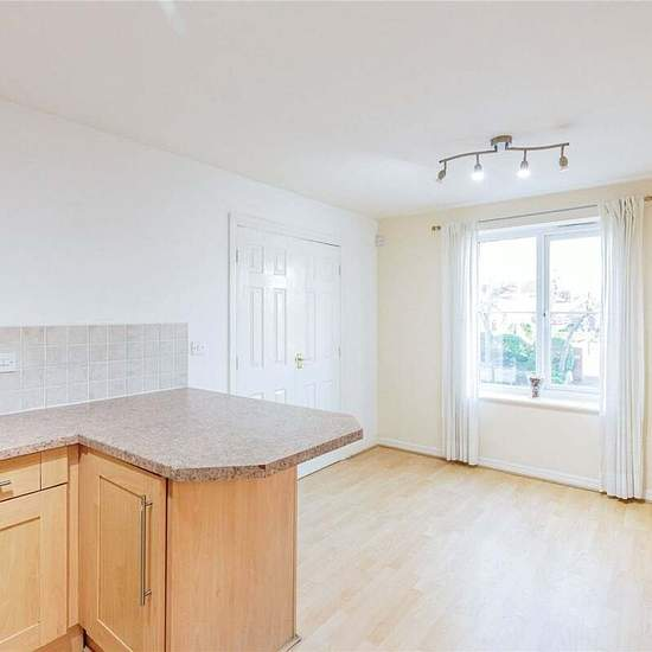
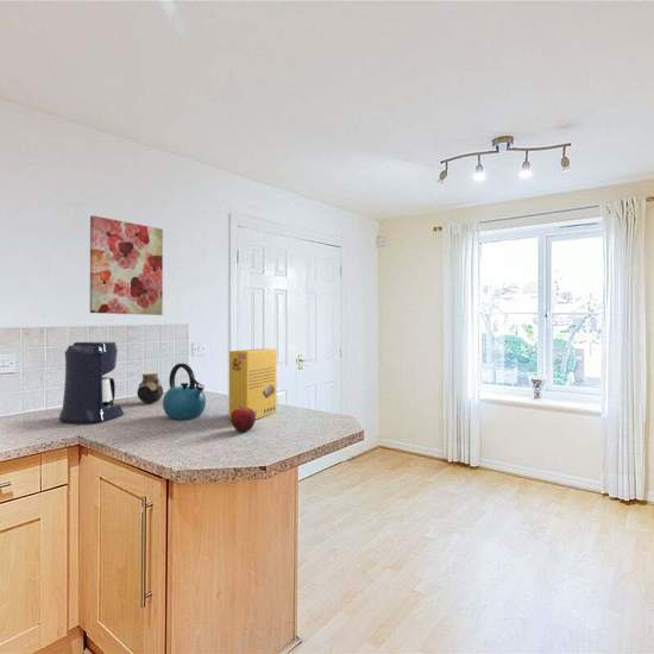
+ jar [136,372,164,404]
+ kettle [162,363,207,421]
+ wall art [89,214,164,316]
+ cereal box [228,347,277,422]
+ fruit [231,405,257,433]
+ coffee maker [57,340,125,425]
